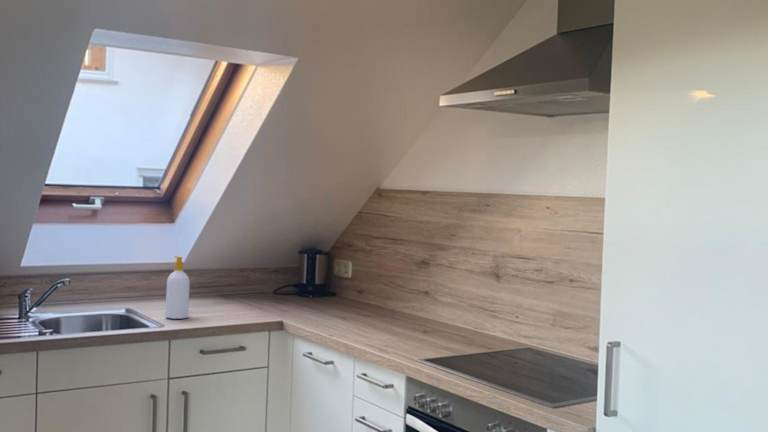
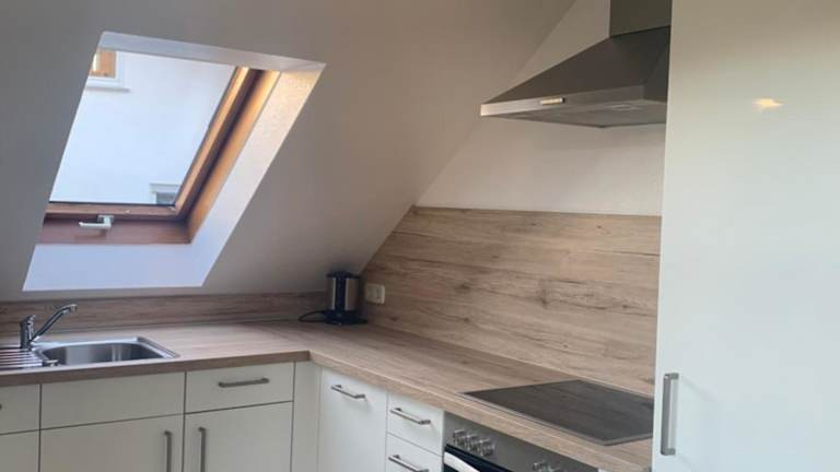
- soap bottle [165,255,191,320]
